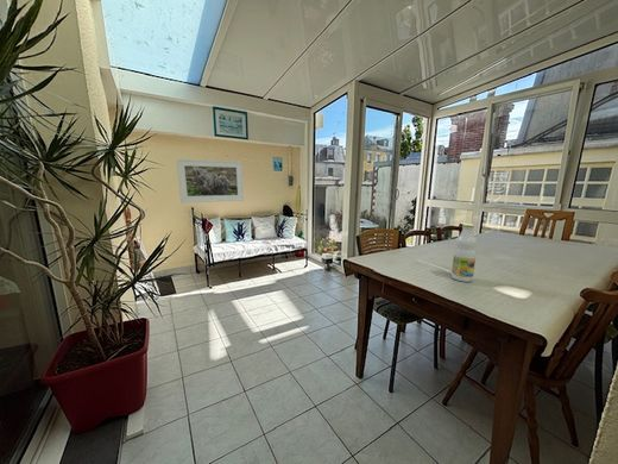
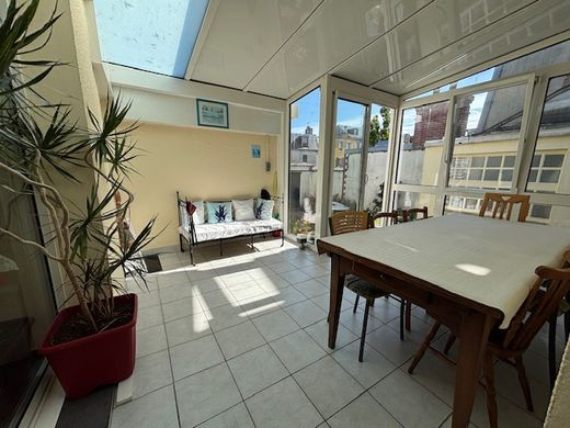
- bottle [450,222,479,283]
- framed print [176,157,245,205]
